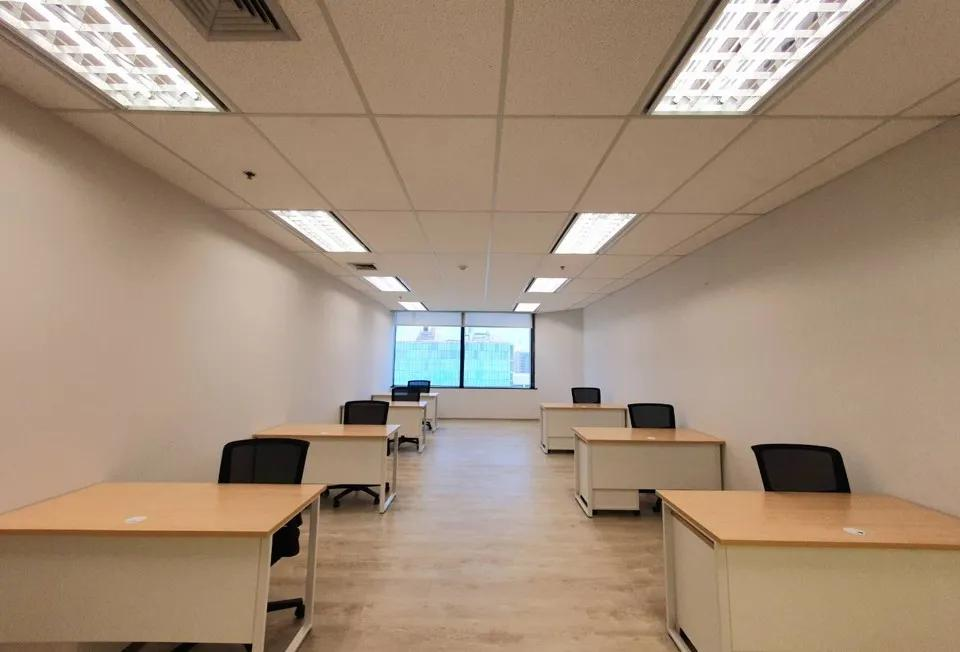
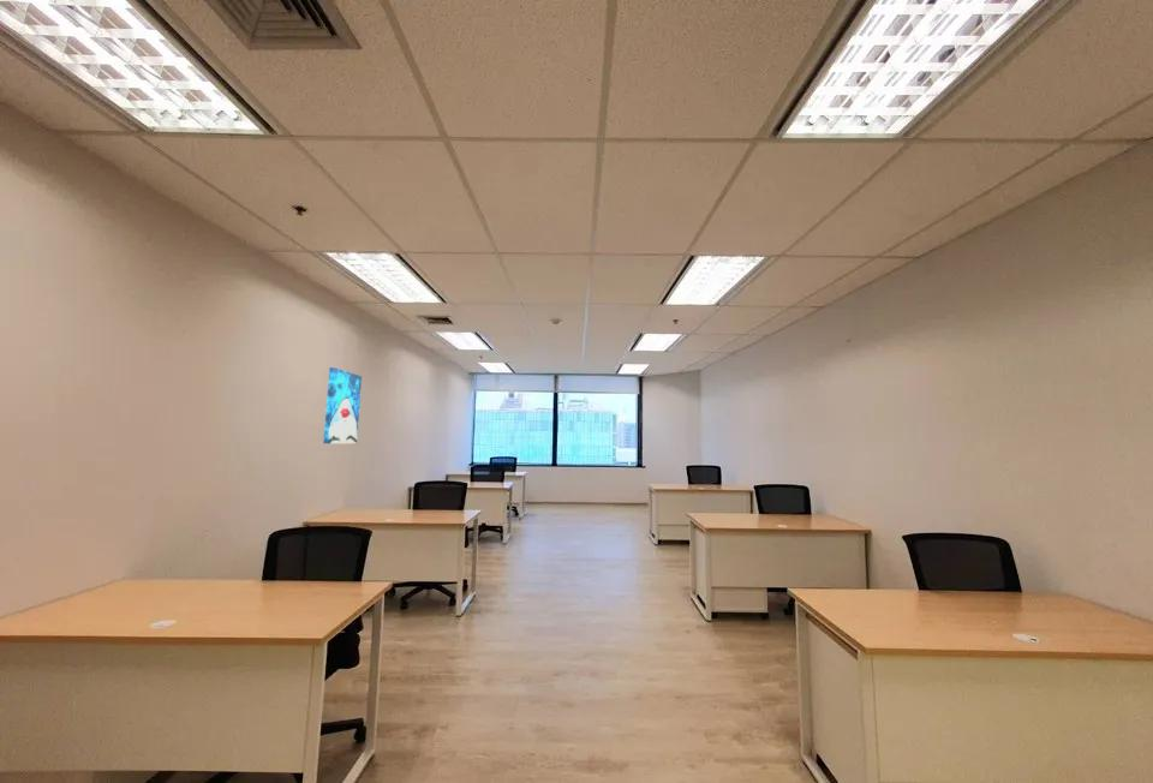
+ wall art [322,366,363,446]
